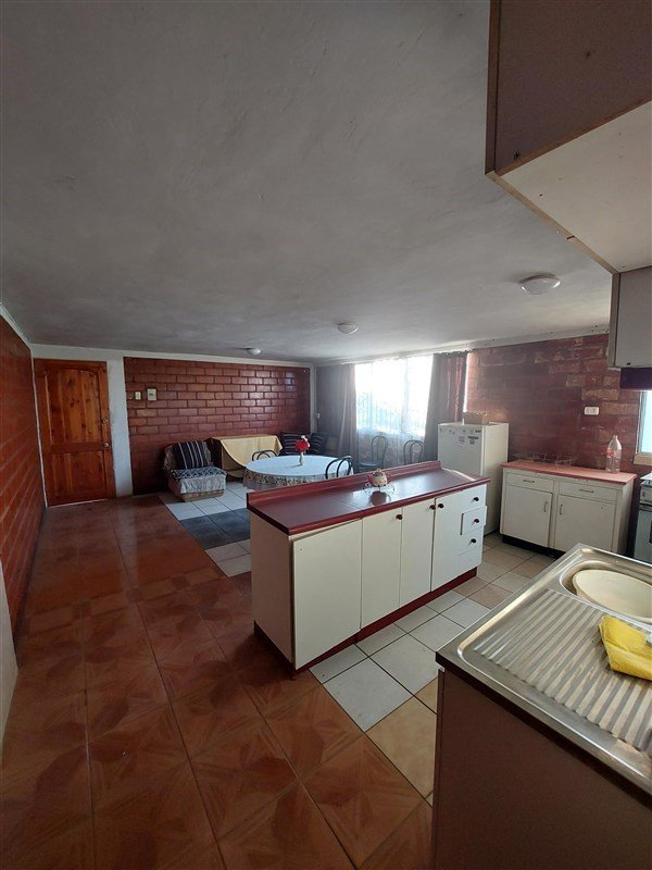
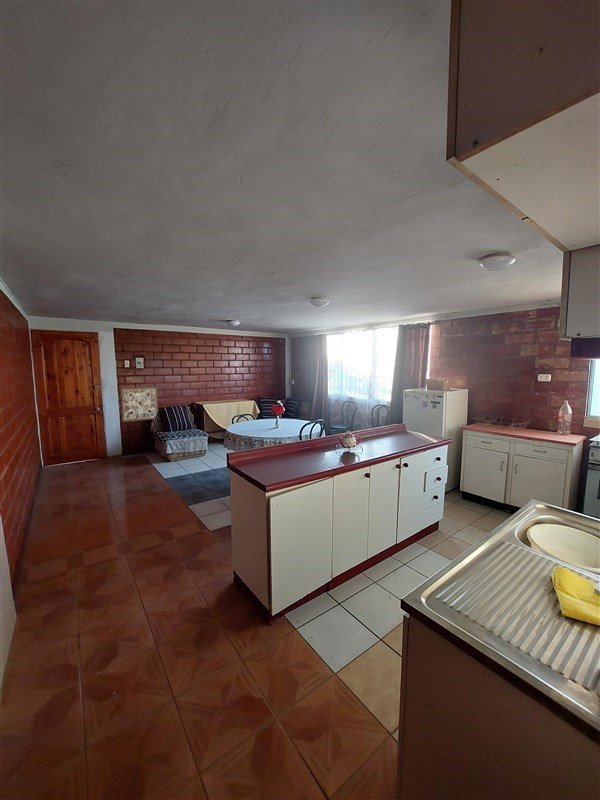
+ wall art [120,386,159,423]
